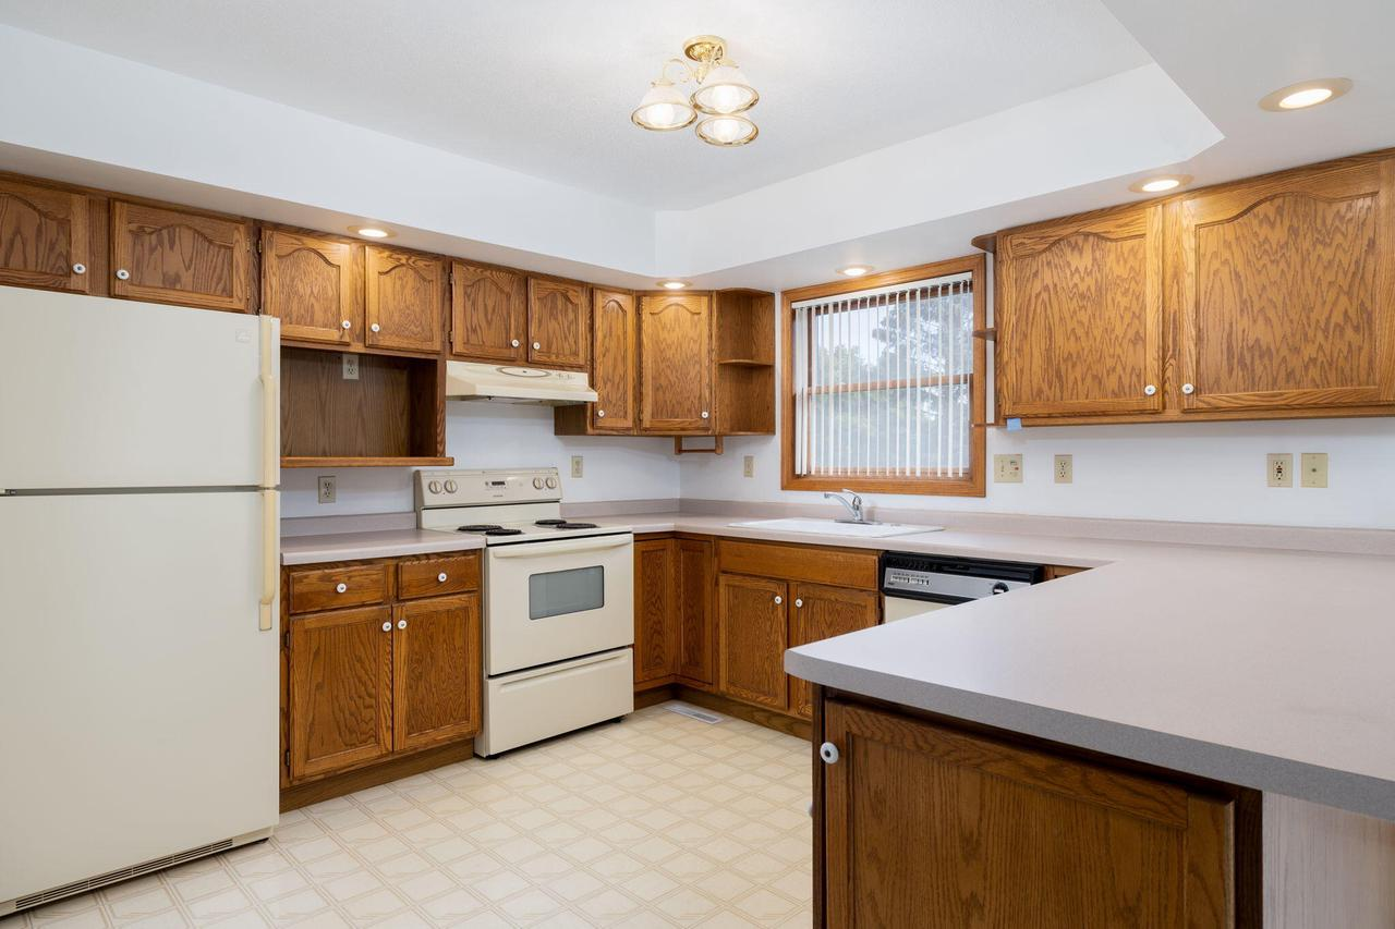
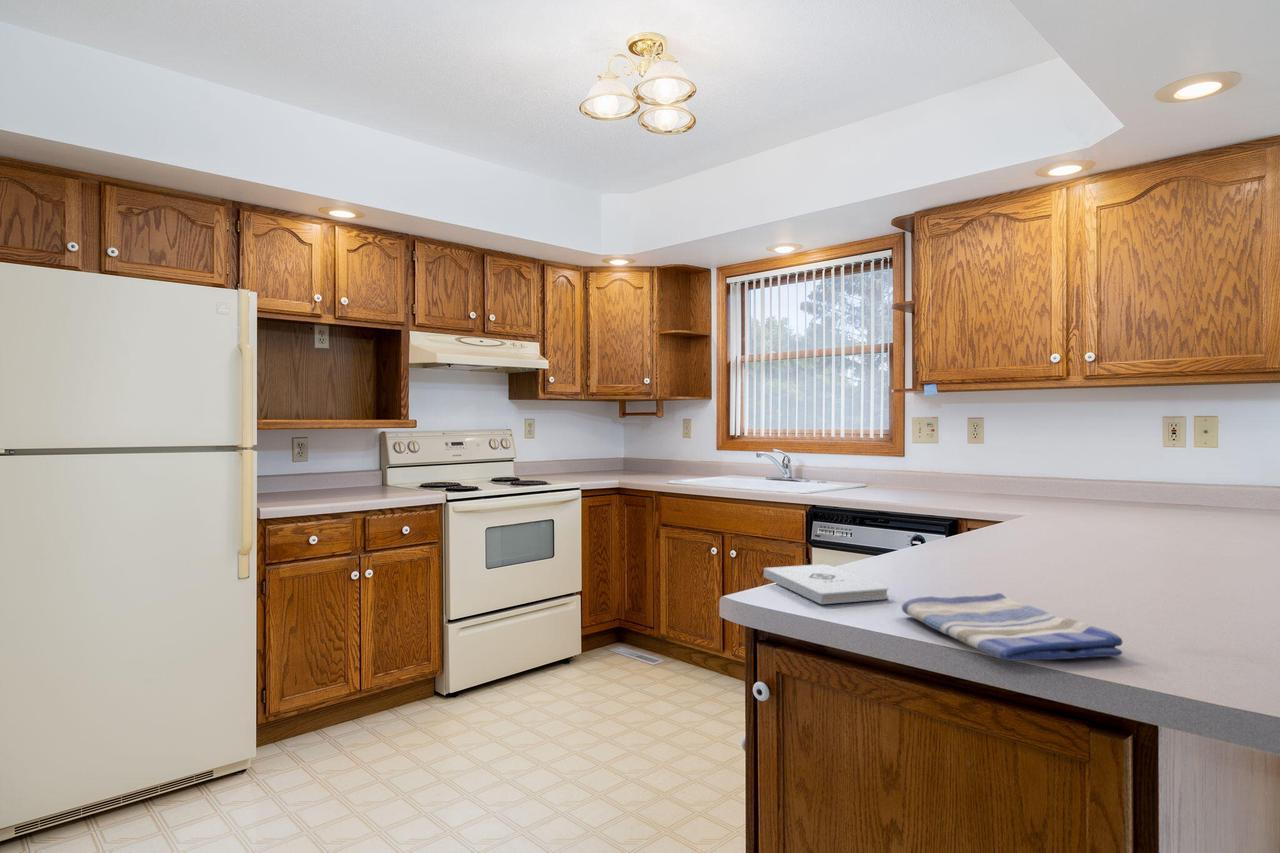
+ notepad [763,563,889,605]
+ dish towel [901,592,1123,662]
